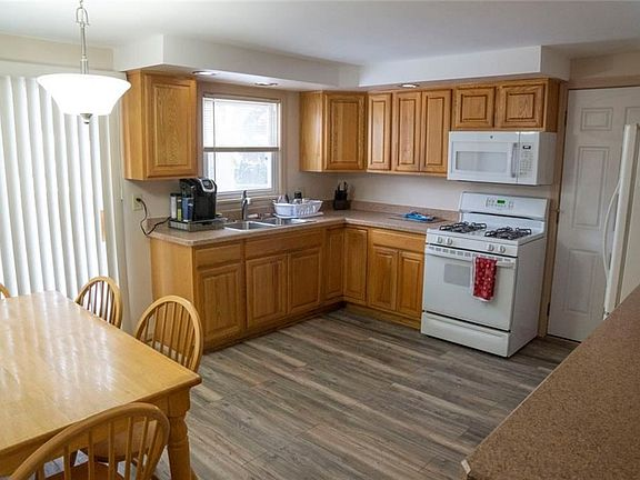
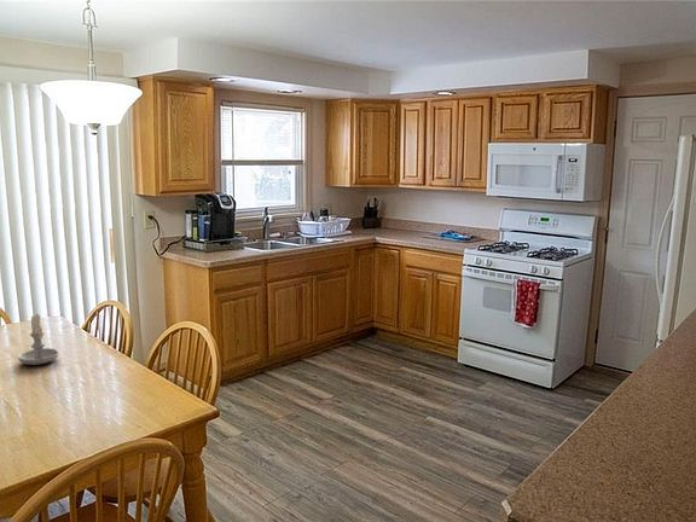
+ candle [17,312,60,366]
